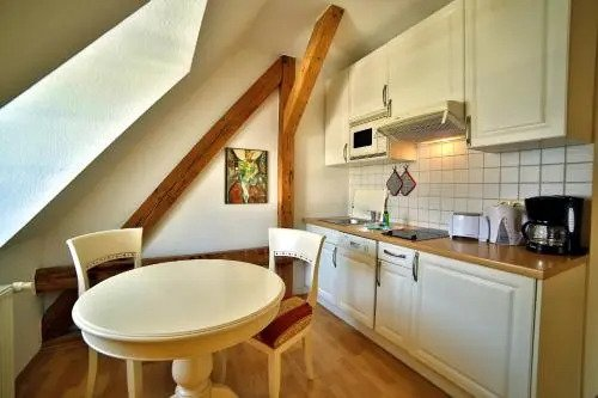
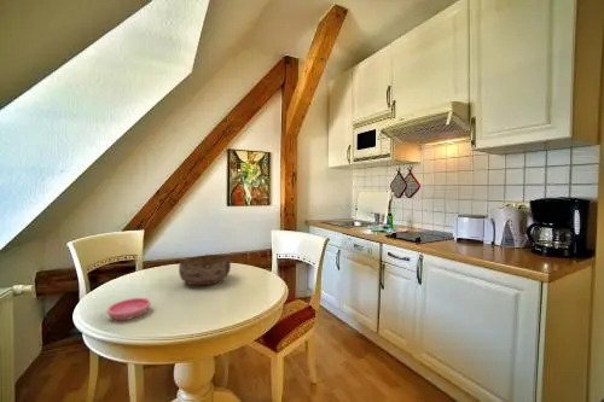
+ bowl [178,254,232,286]
+ saucer [106,297,152,321]
